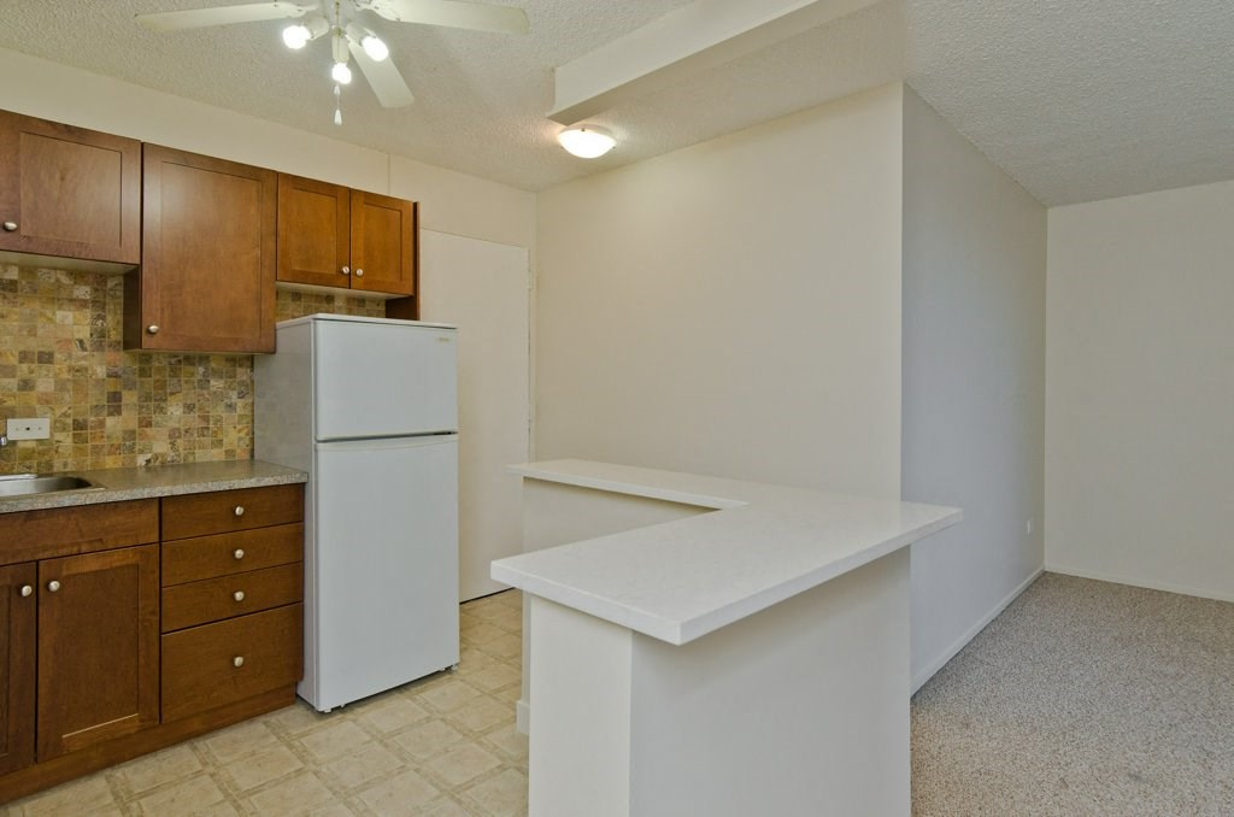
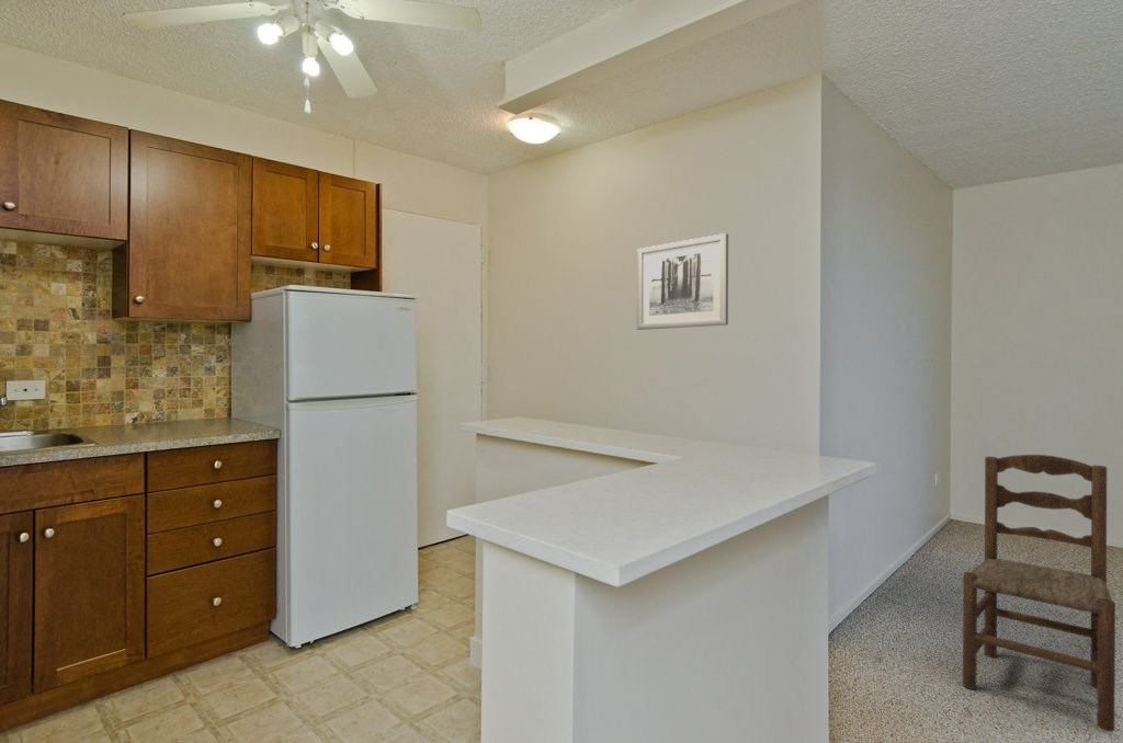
+ dining chair [962,454,1116,733]
+ wall art [636,232,729,331]
